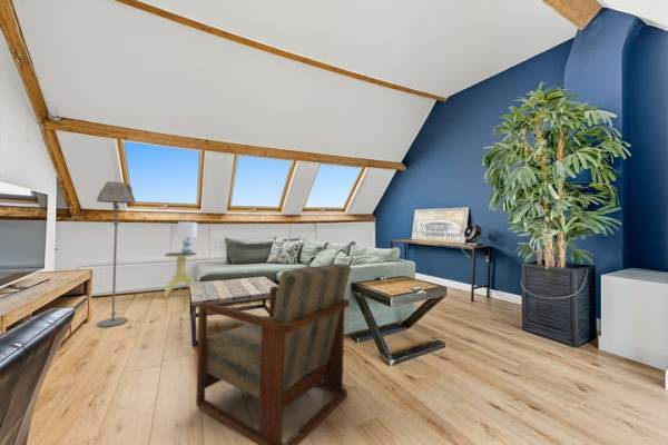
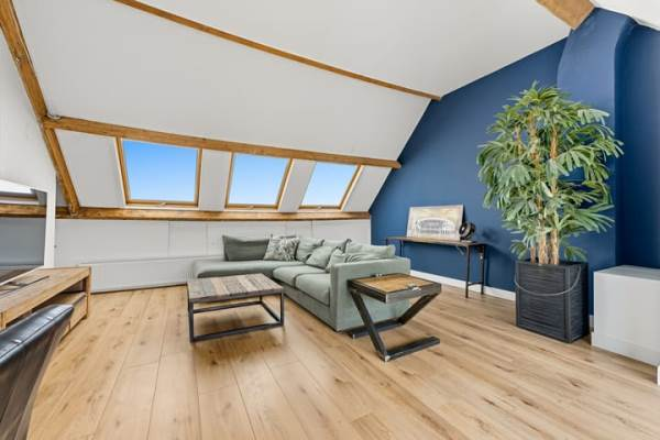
- lamp [177,220,198,254]
- side table [163,251,198,298]
- floor lamp [96,180,137,328]
- armchair [195,263,352,445]
